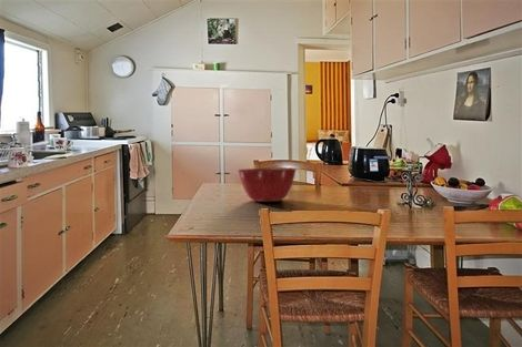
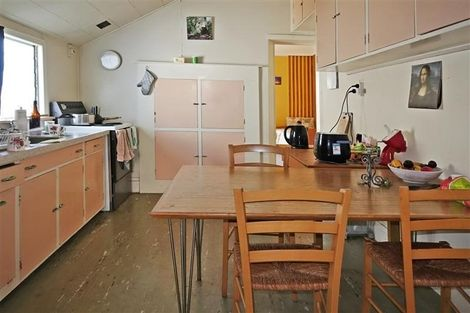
- mixing bowl [237,167,298,203]
